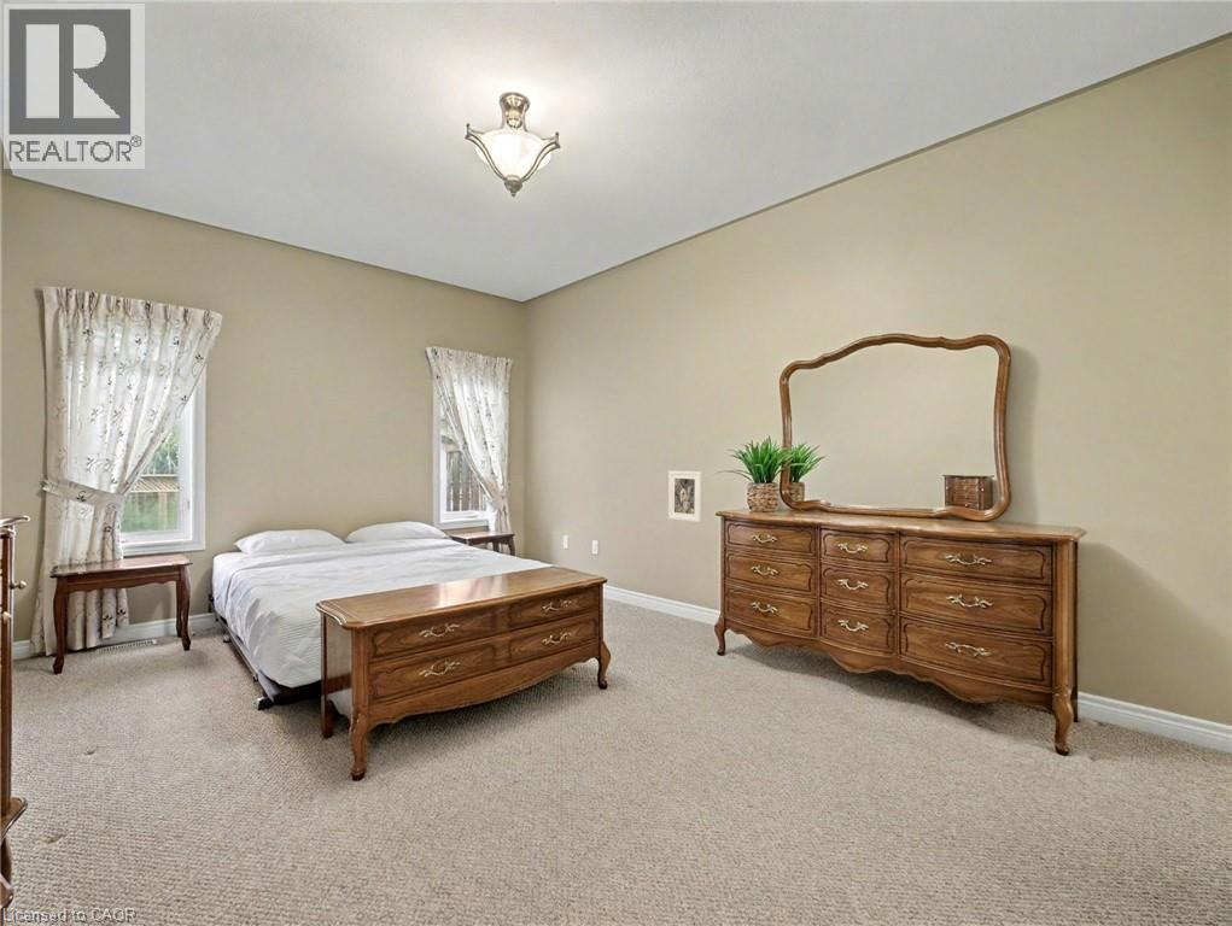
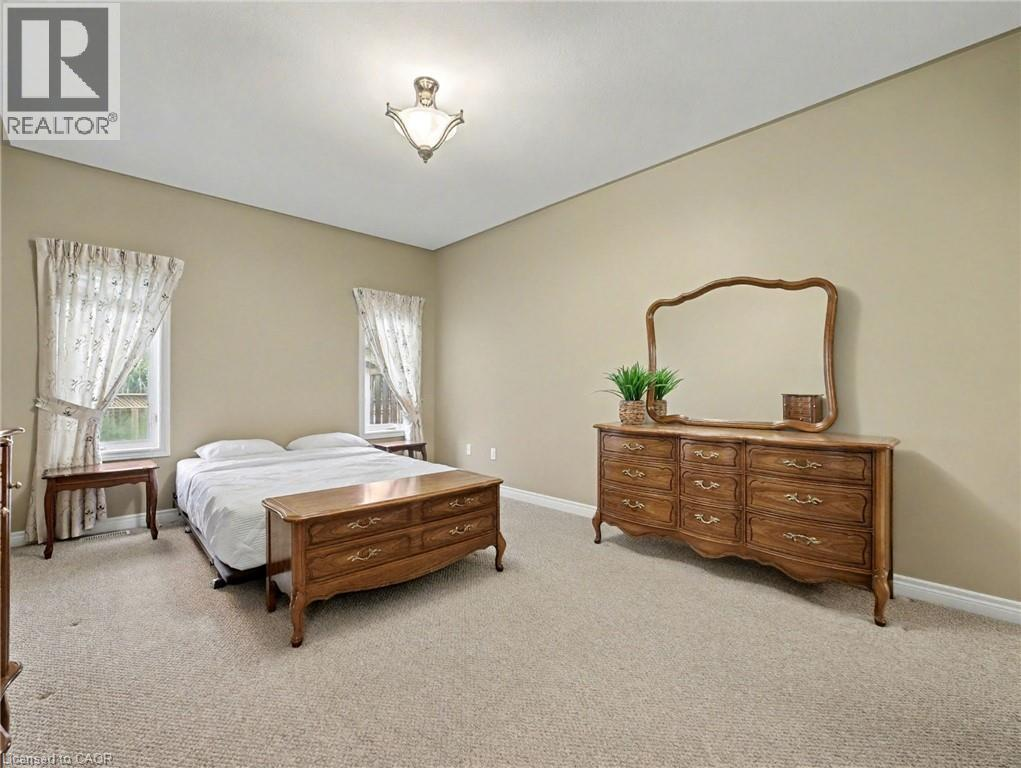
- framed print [667,470,703,523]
